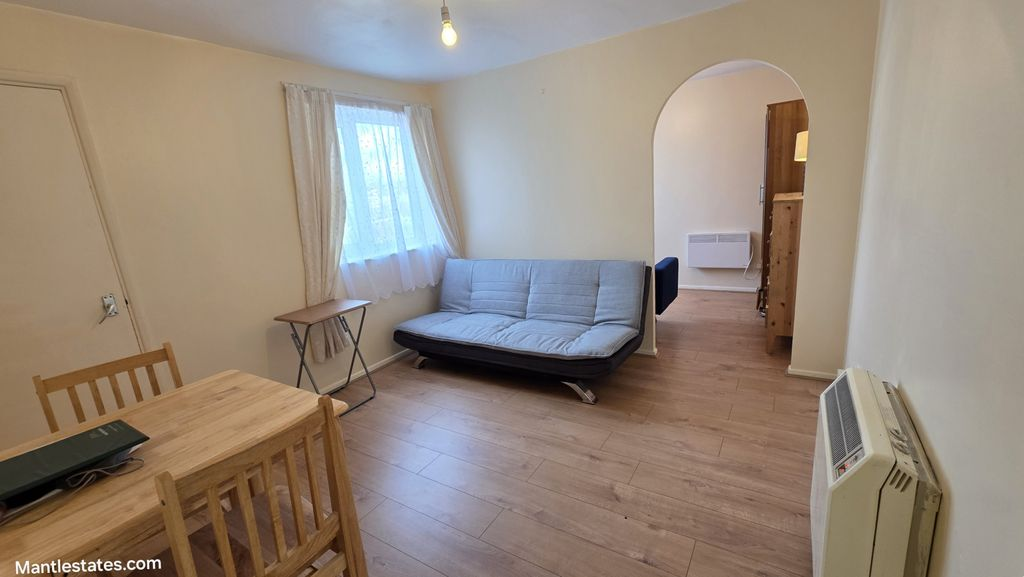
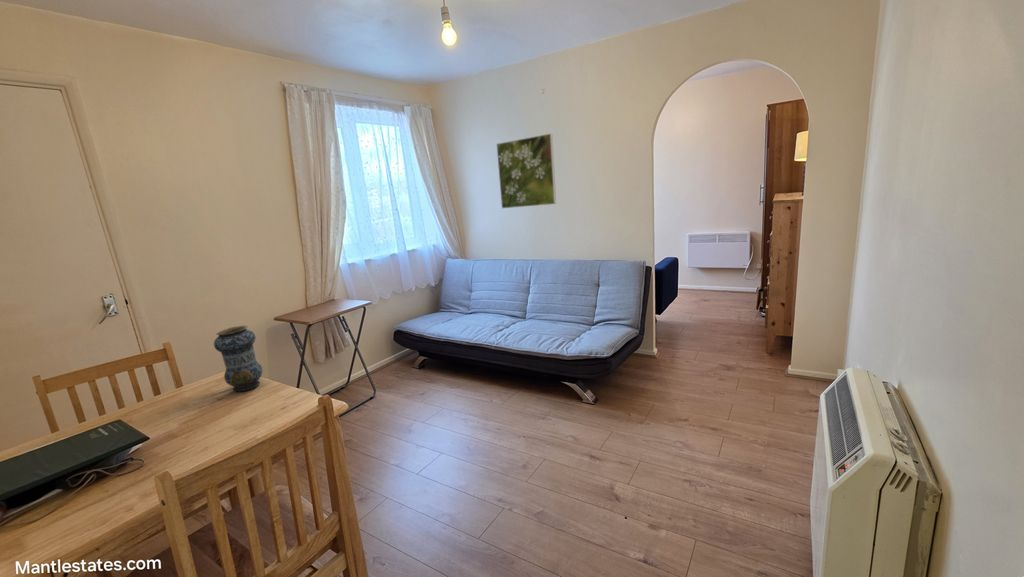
+ vase [213,324,263,392]
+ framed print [496,133,557,209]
